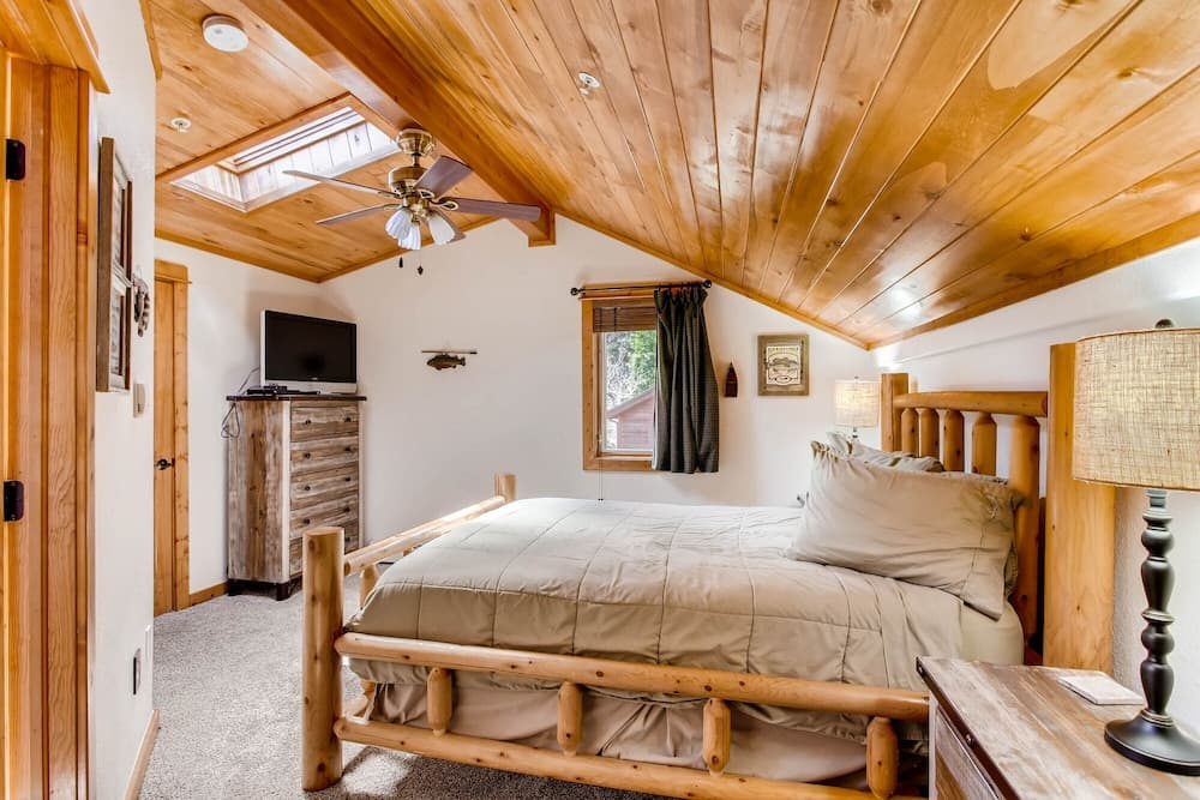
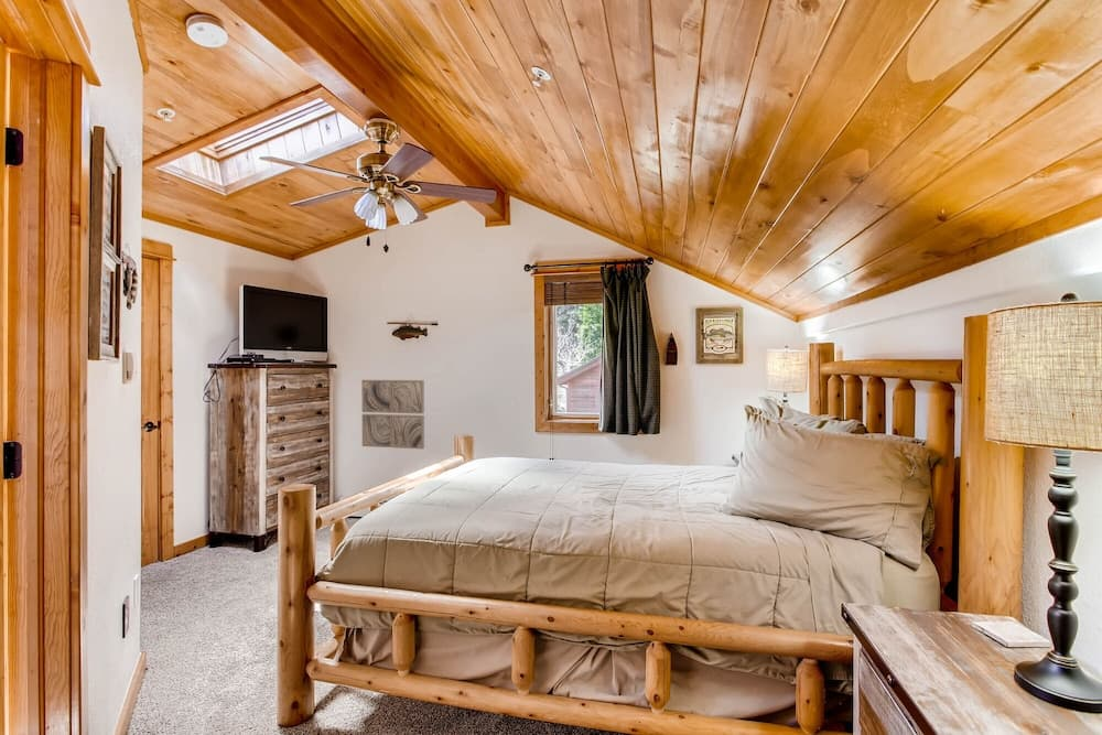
+ wall art [360,379,425,450]
